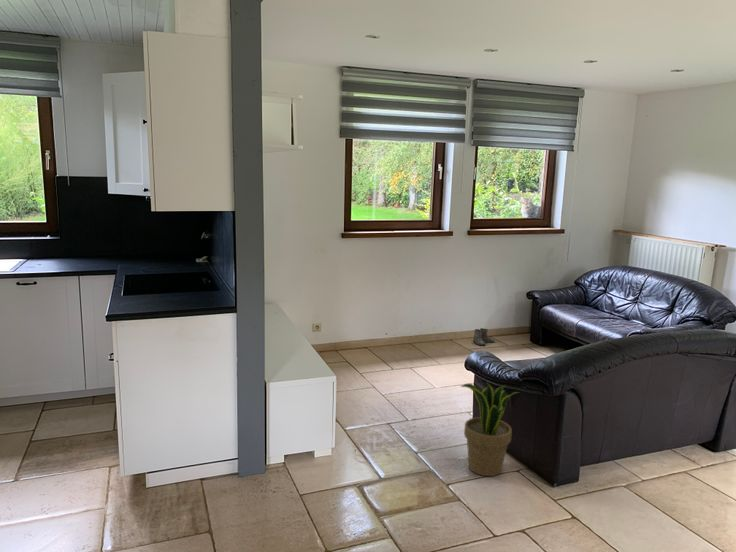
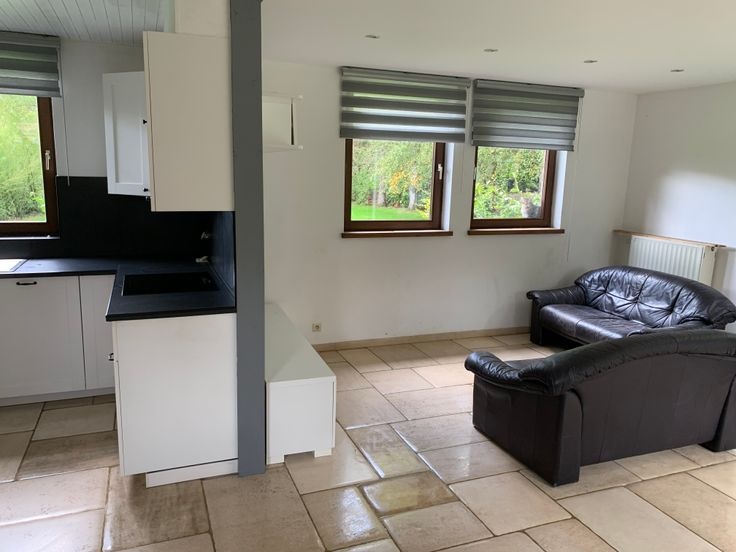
- potted plant [459,380,522,477]
- boots [471,327,495,347]
